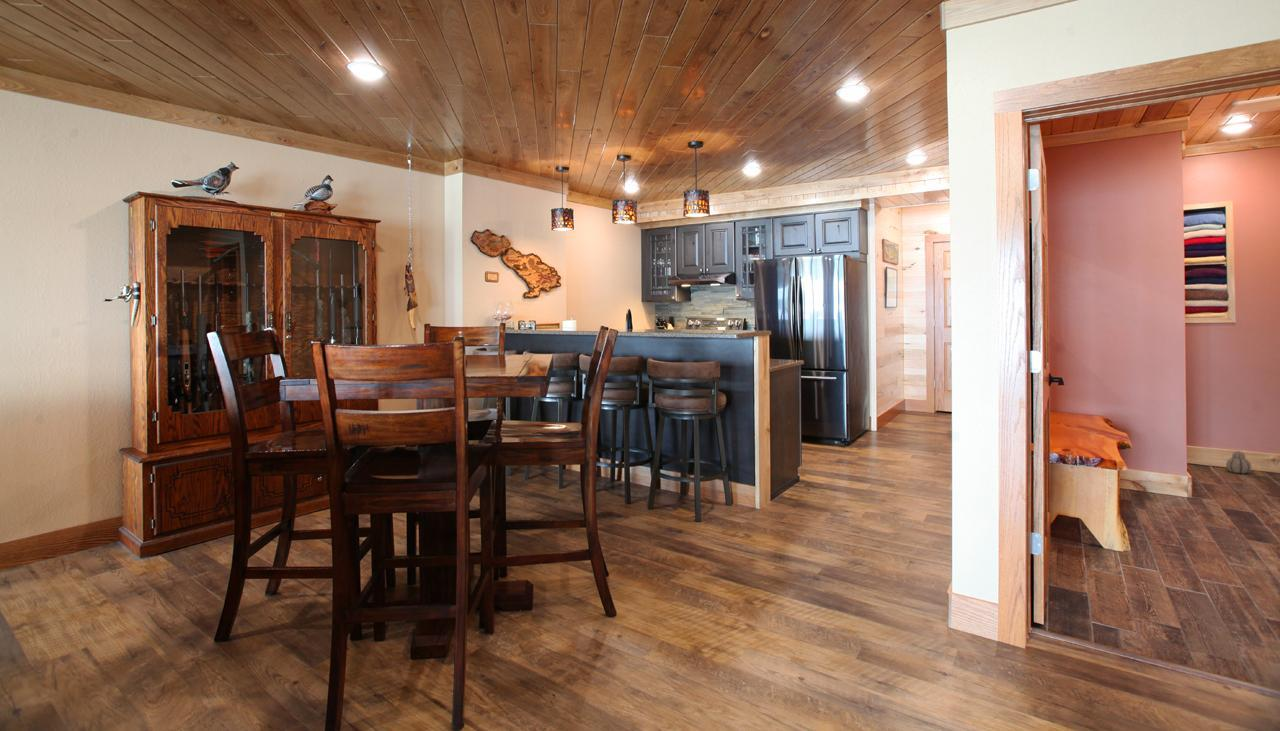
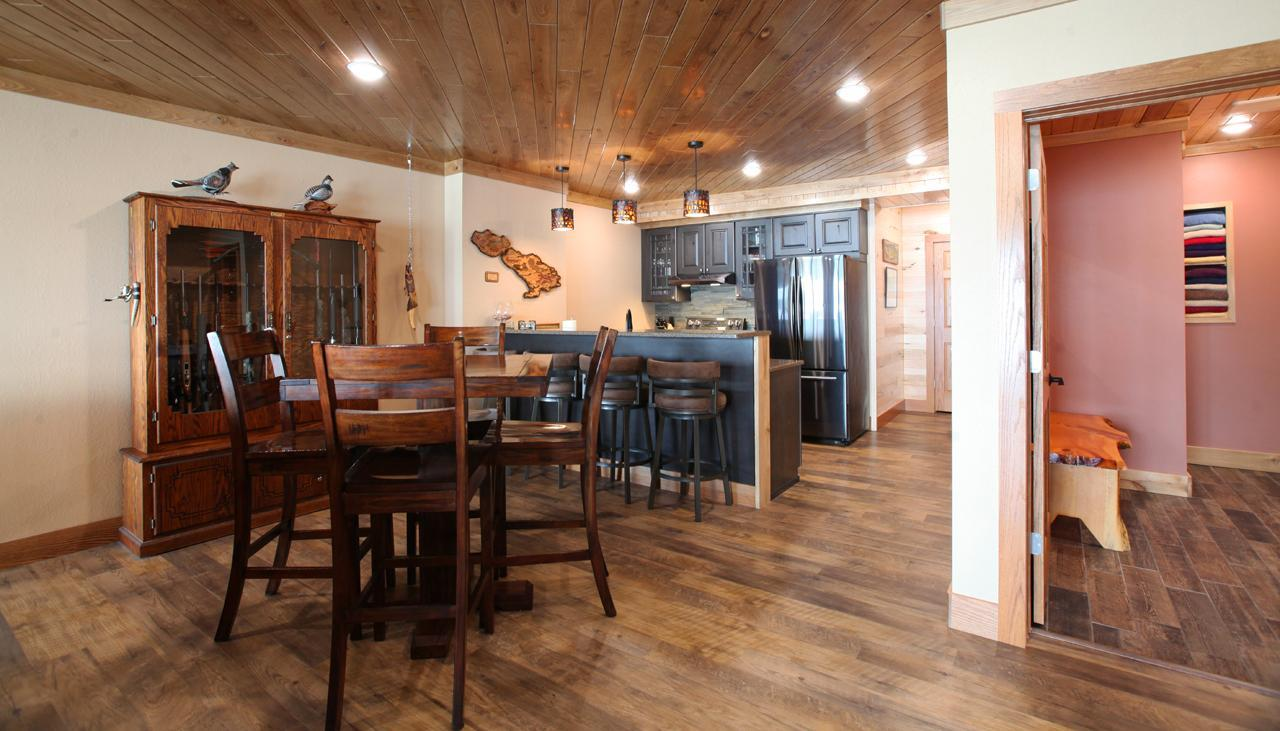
- gourd [1225,450,1252,474]
